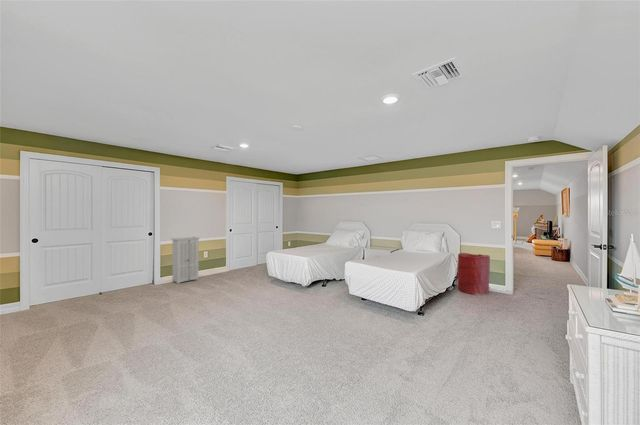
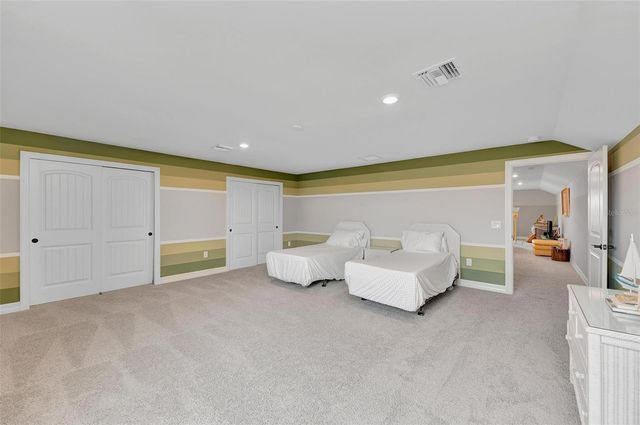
- storage cabinet [171,236,201,285]
- laundry hamper [457,252,491,296]
